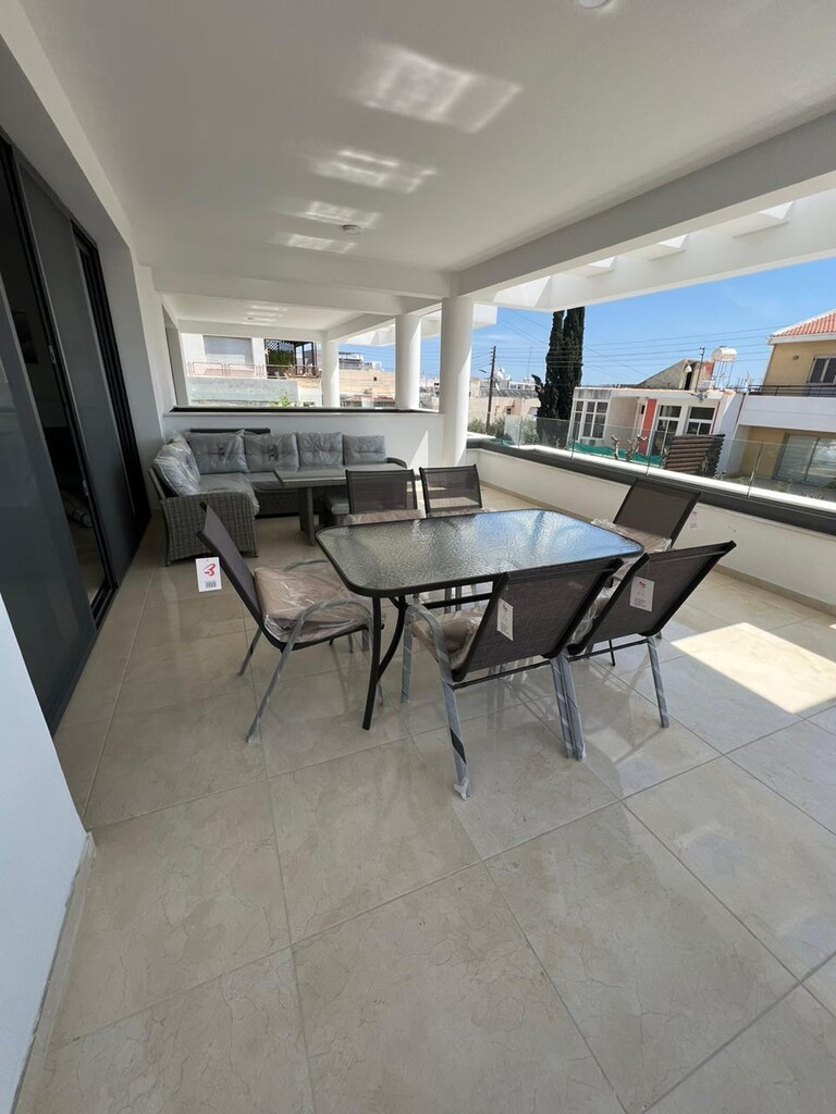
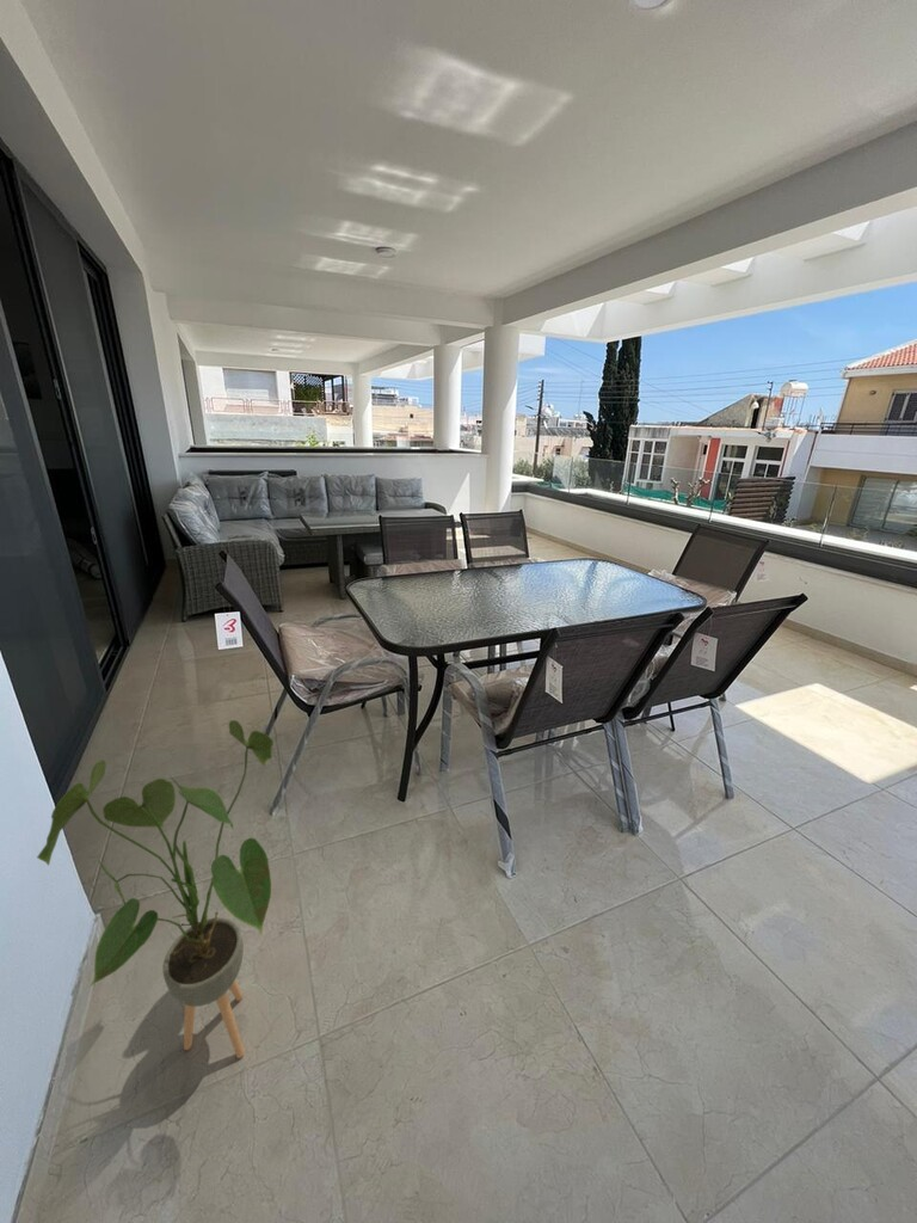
+ house plant [36,719,275,1059]
